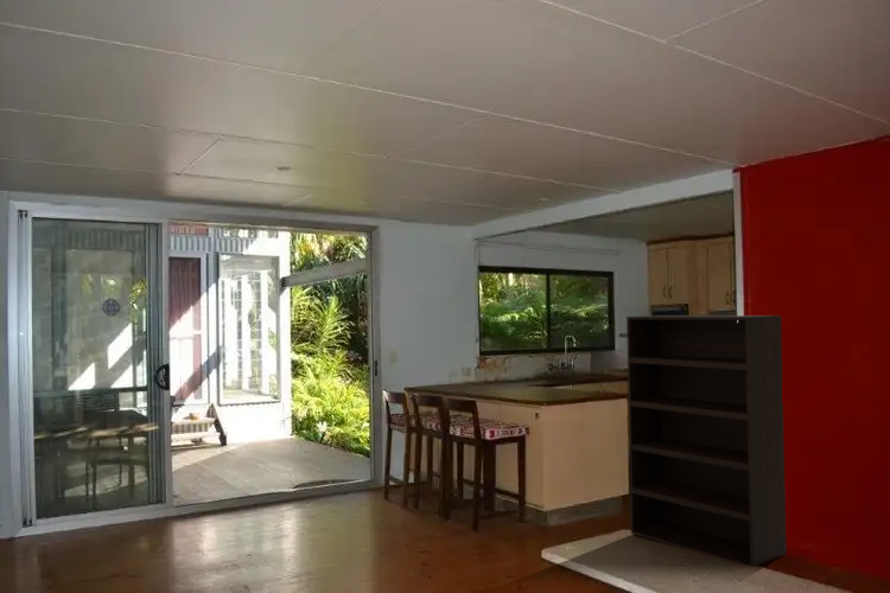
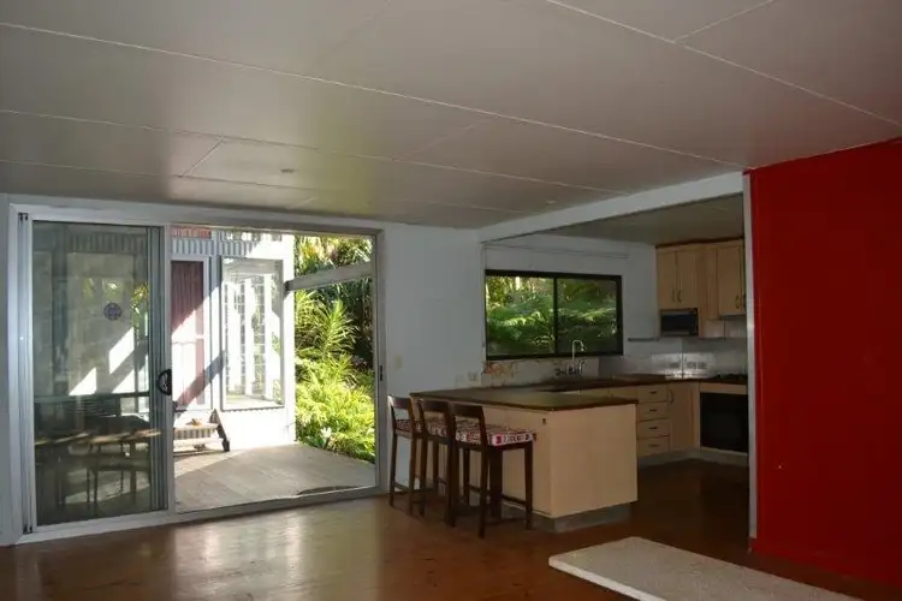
- bookshelf [625,314,788,568]
